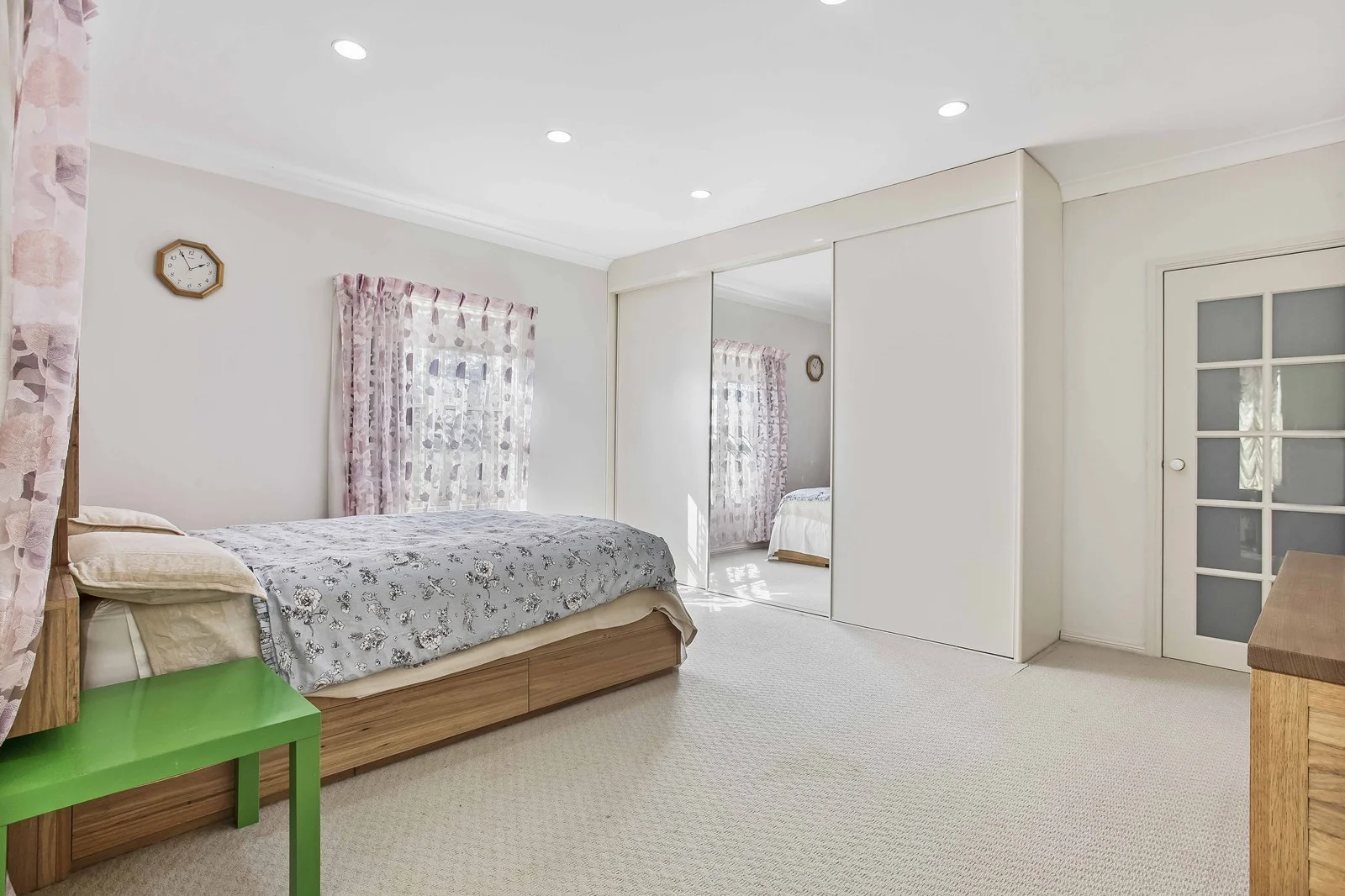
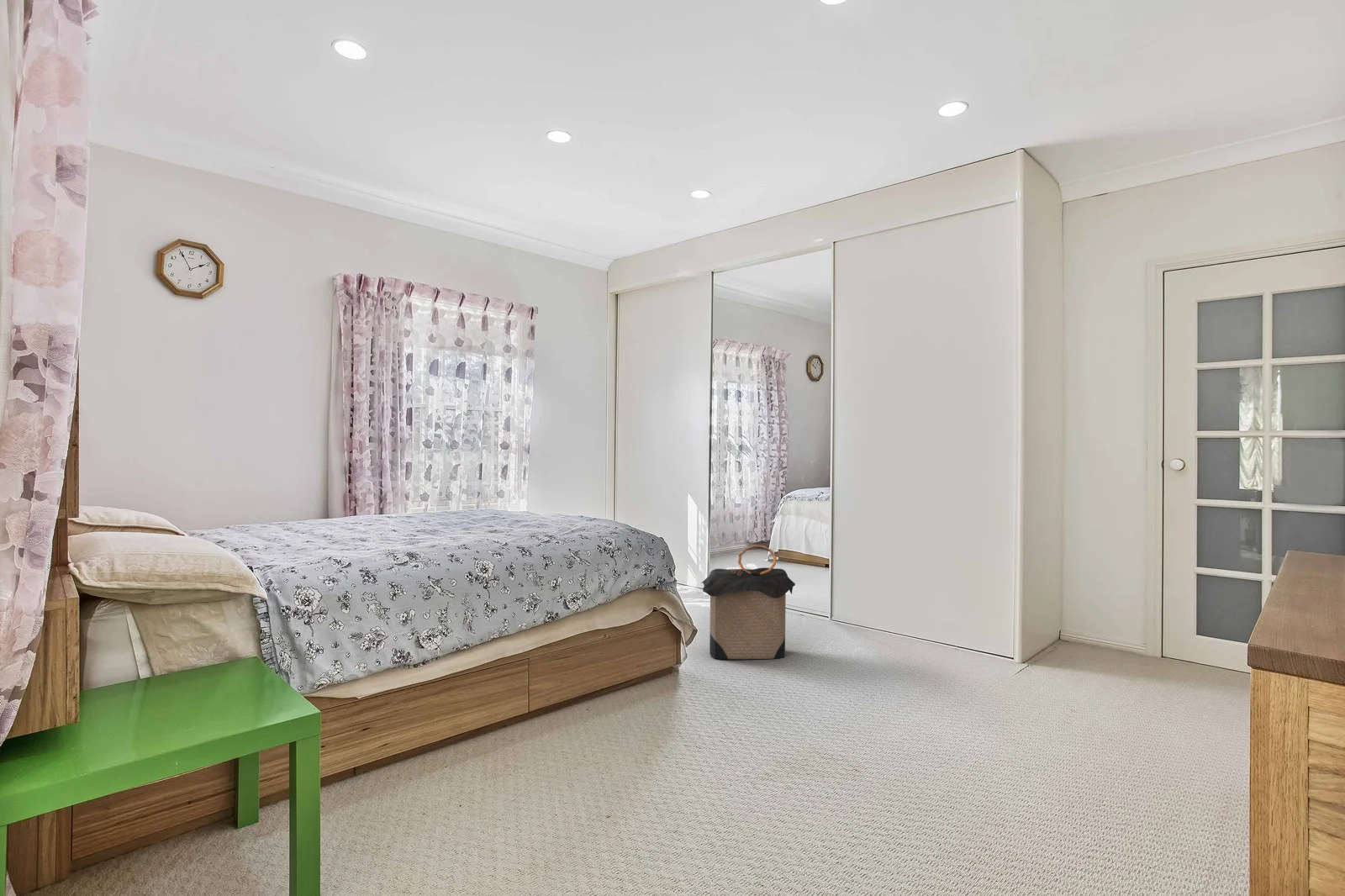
+ laundry hamper [701,545,796,660]
